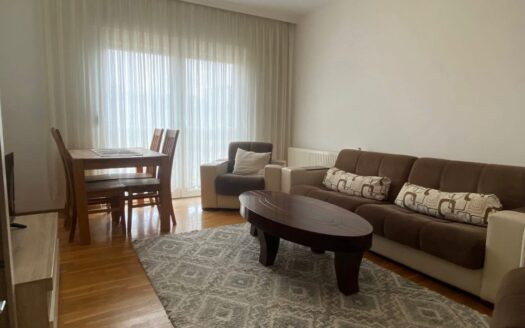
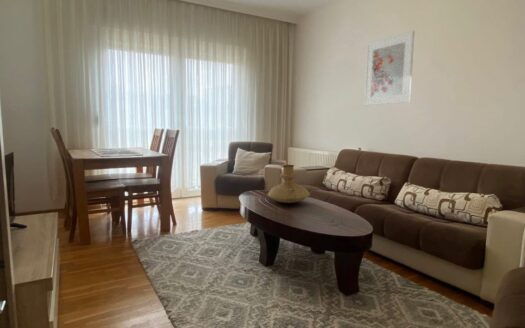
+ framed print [363,30,416,106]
+ vase [267,164,311,204]
